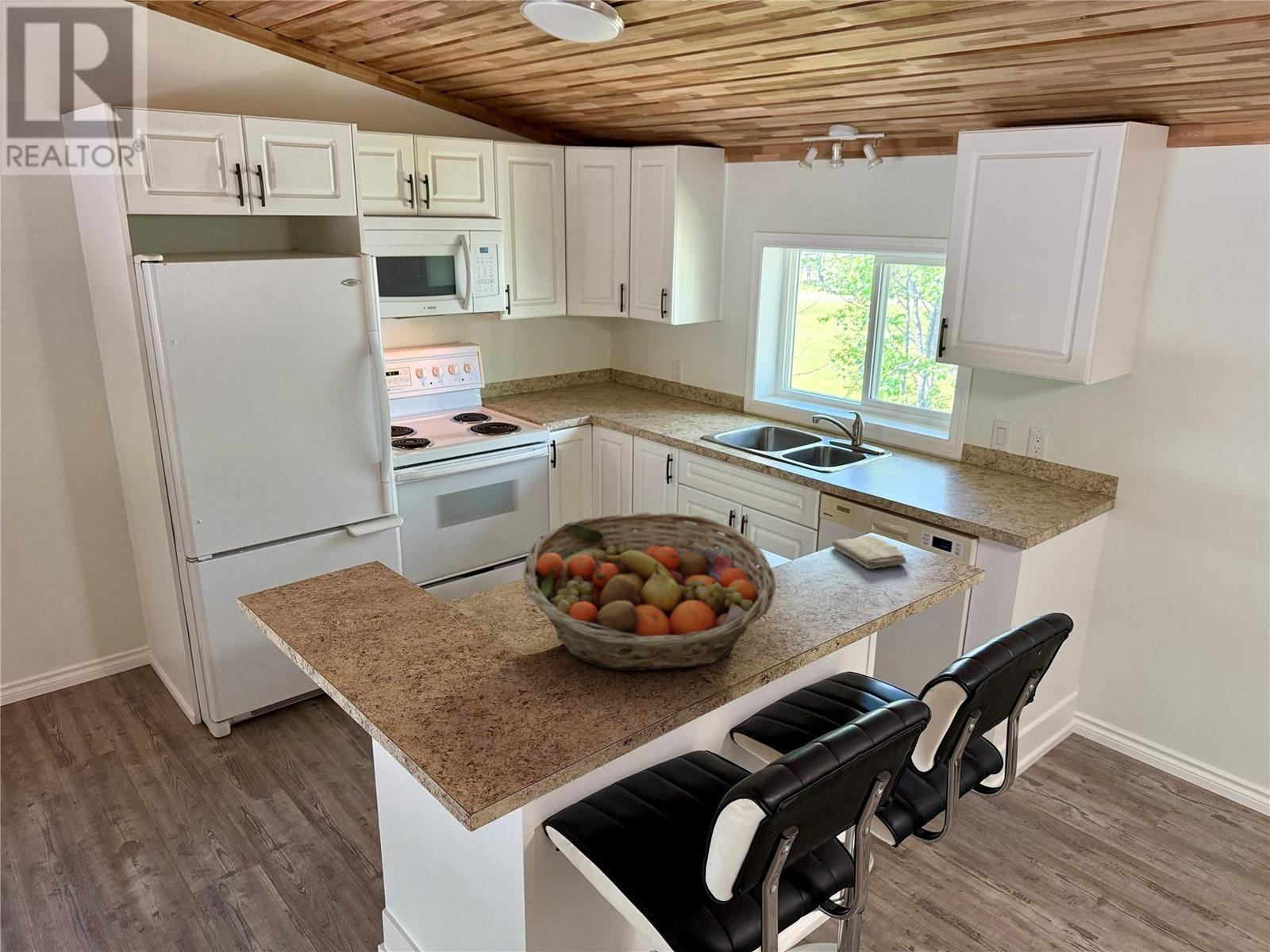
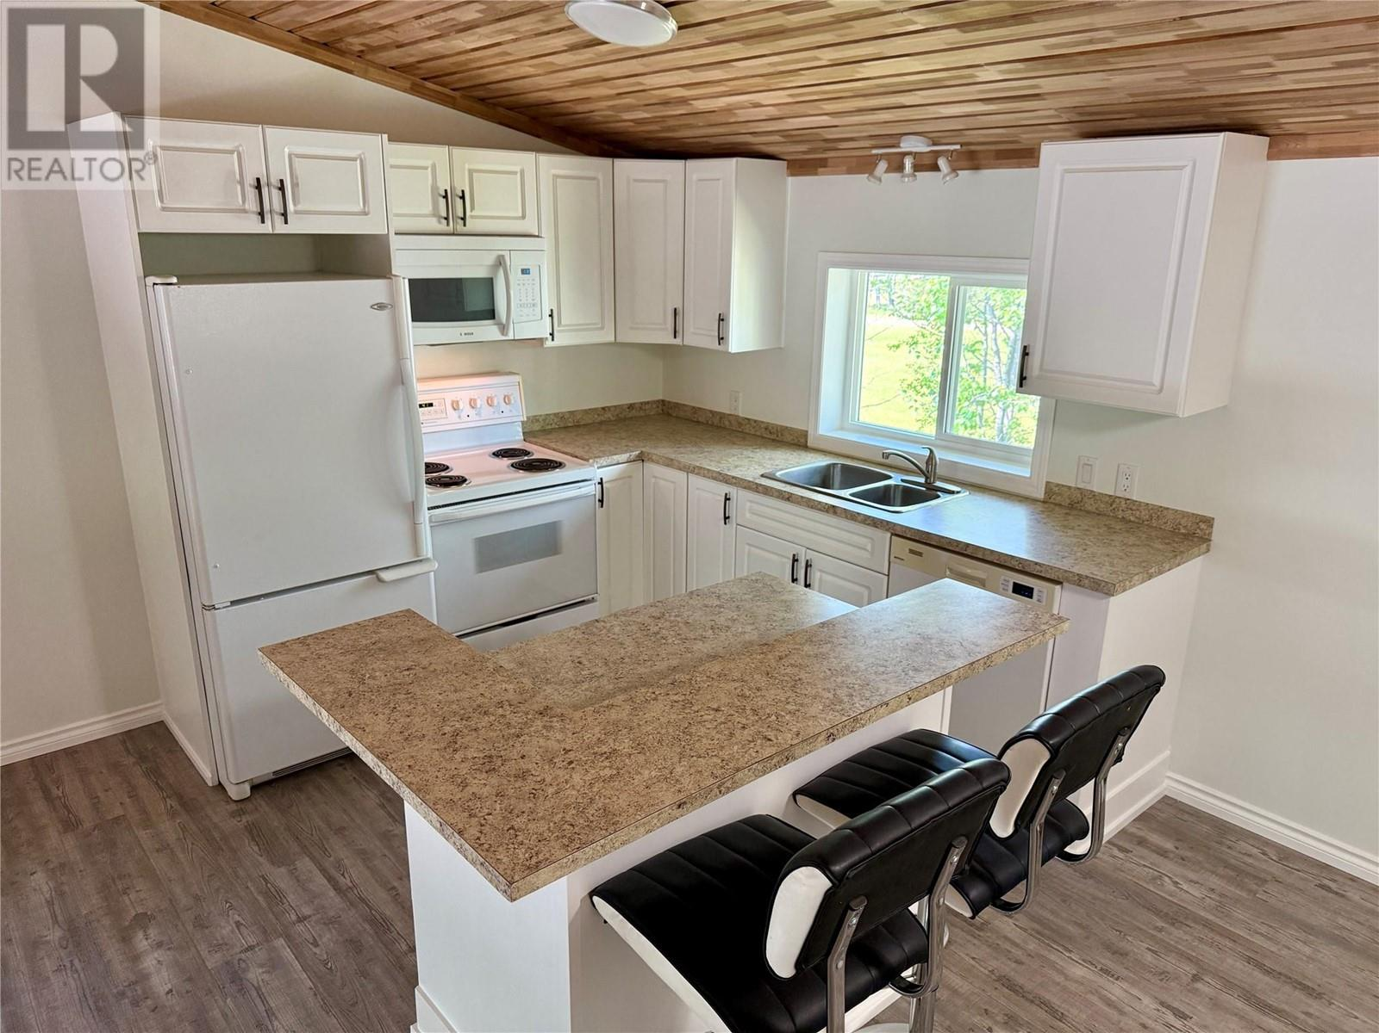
- washcloth [831,535,908,570]
- fruit basket [523,511,777,671]
